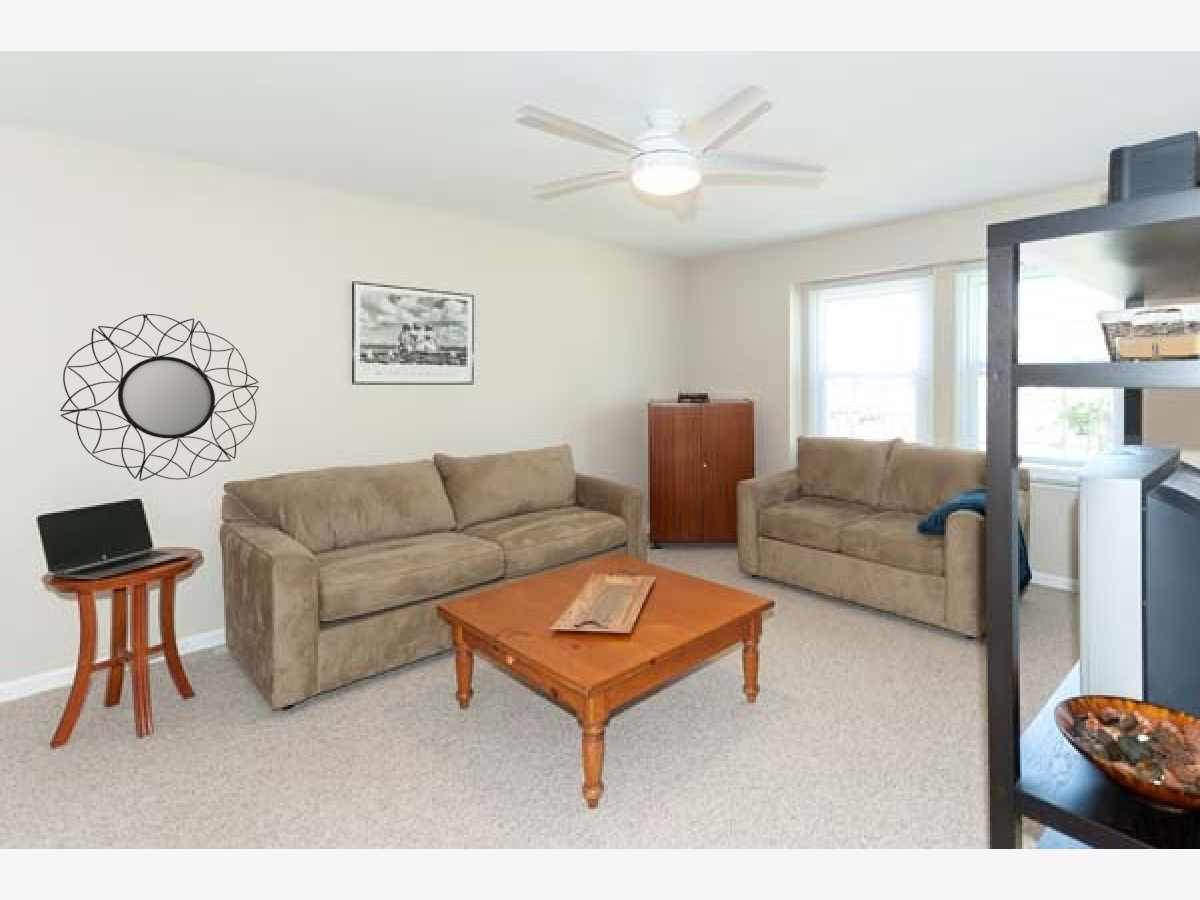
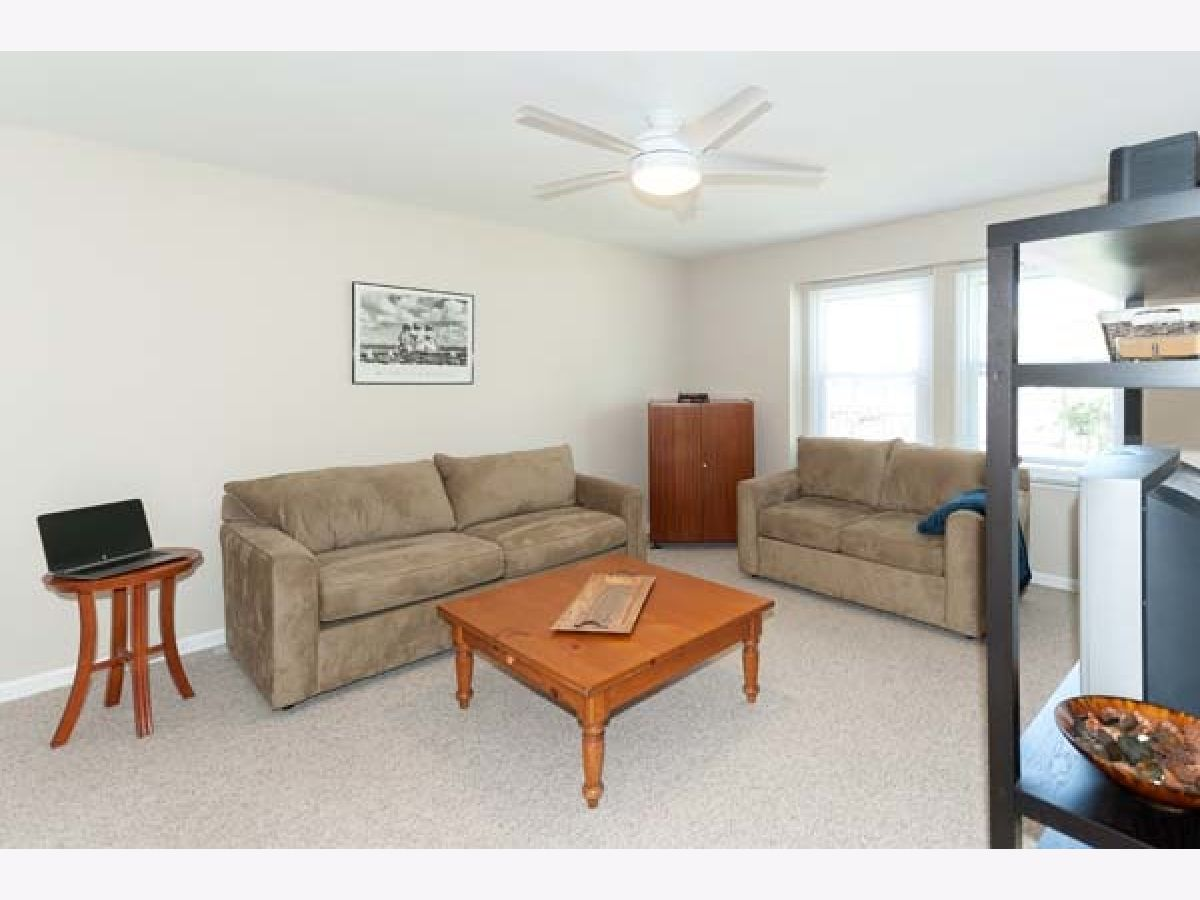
- home mirror [59,313,260,482]
